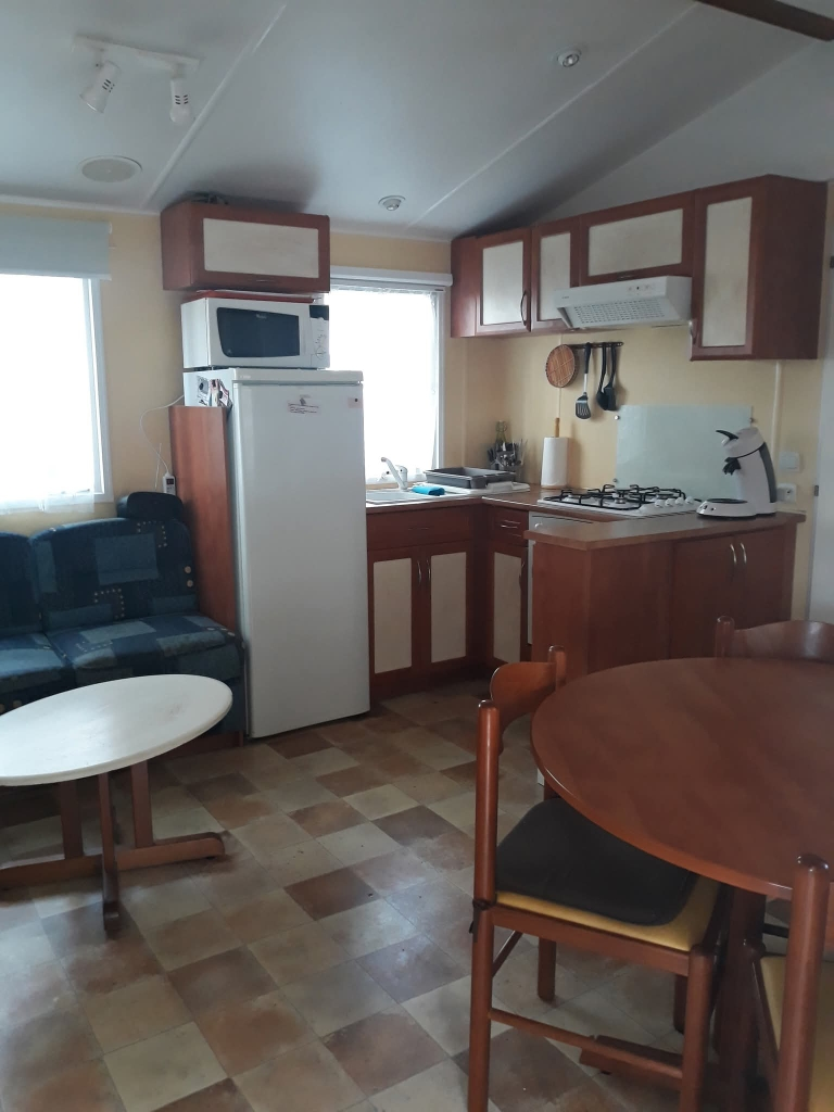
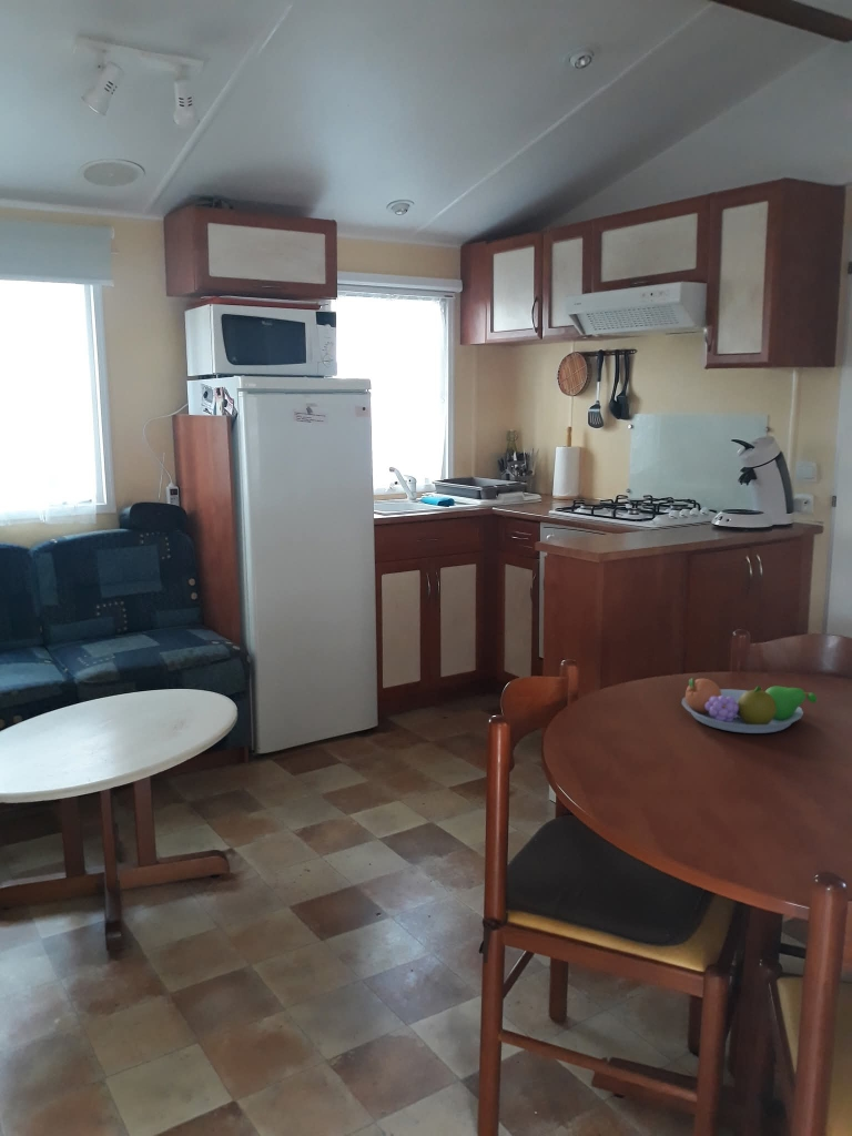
+ fruit bowl [681,677,818,734]
